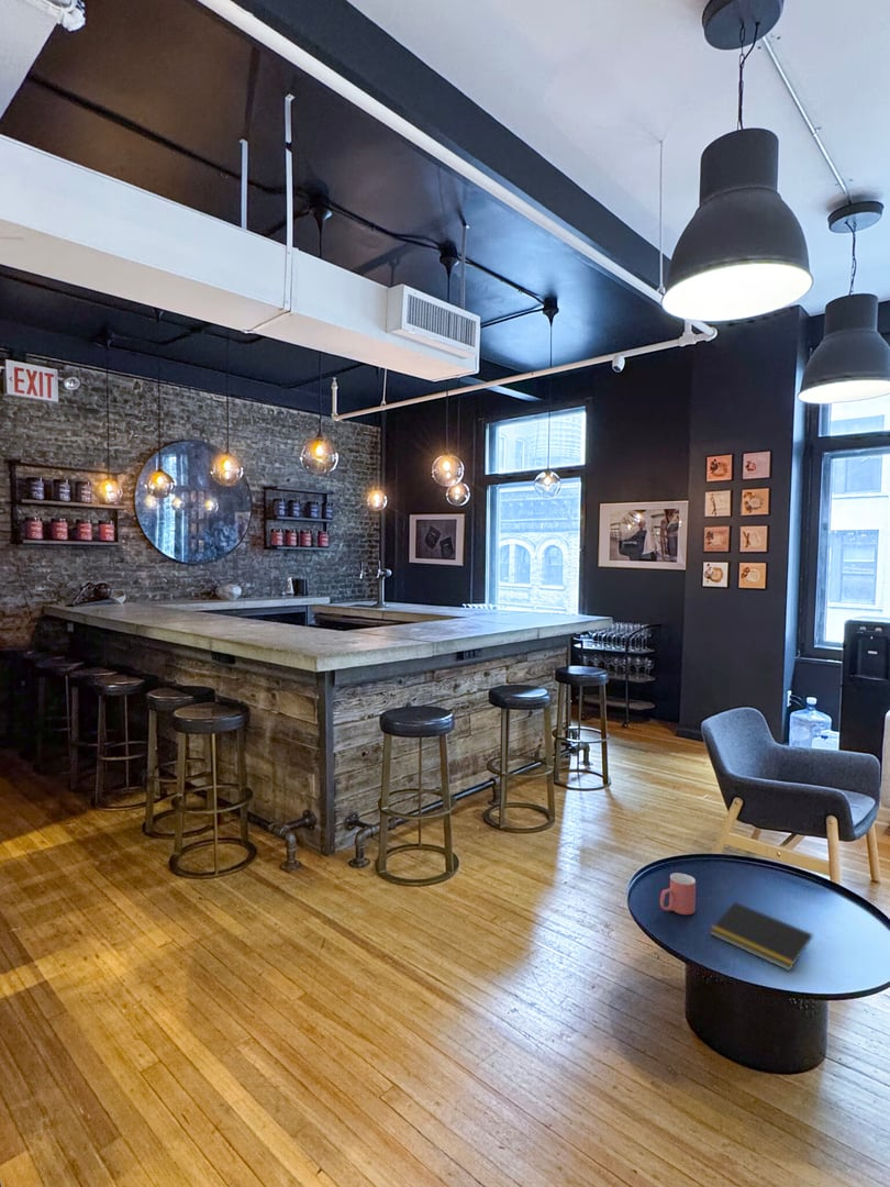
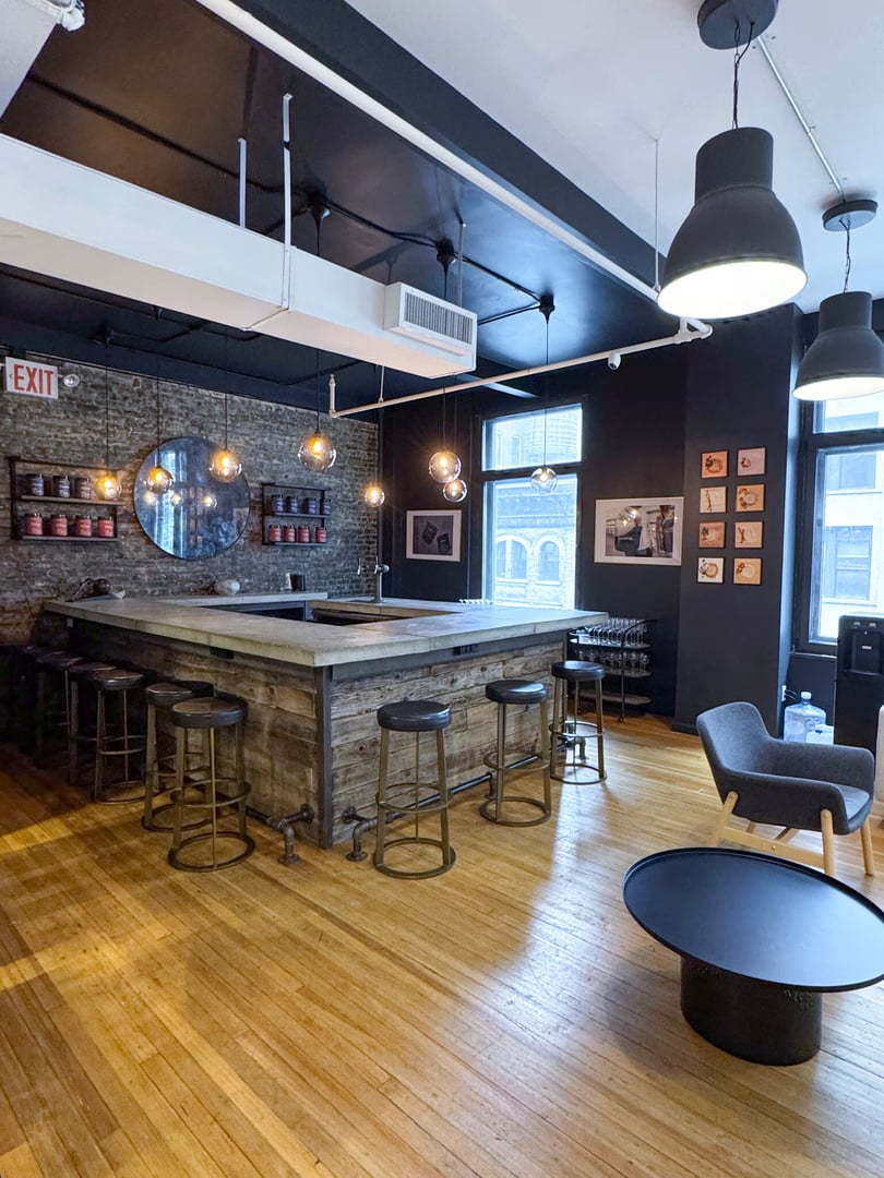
- mug [659,872,697,916]
- notepad [709,901,813,972]
